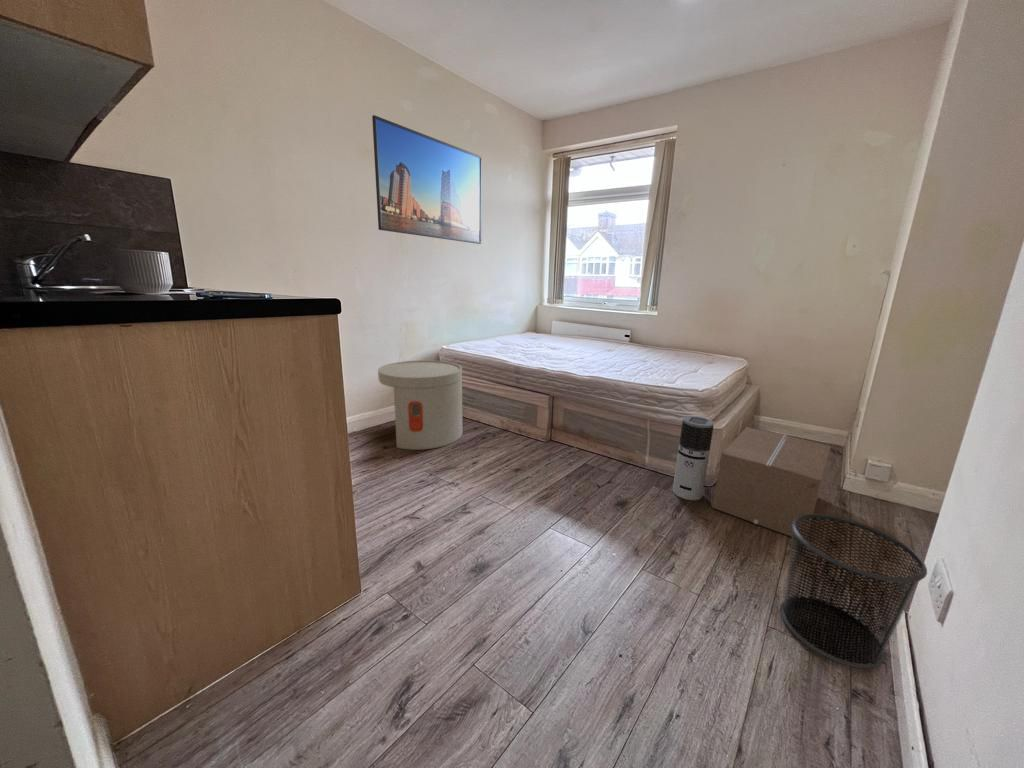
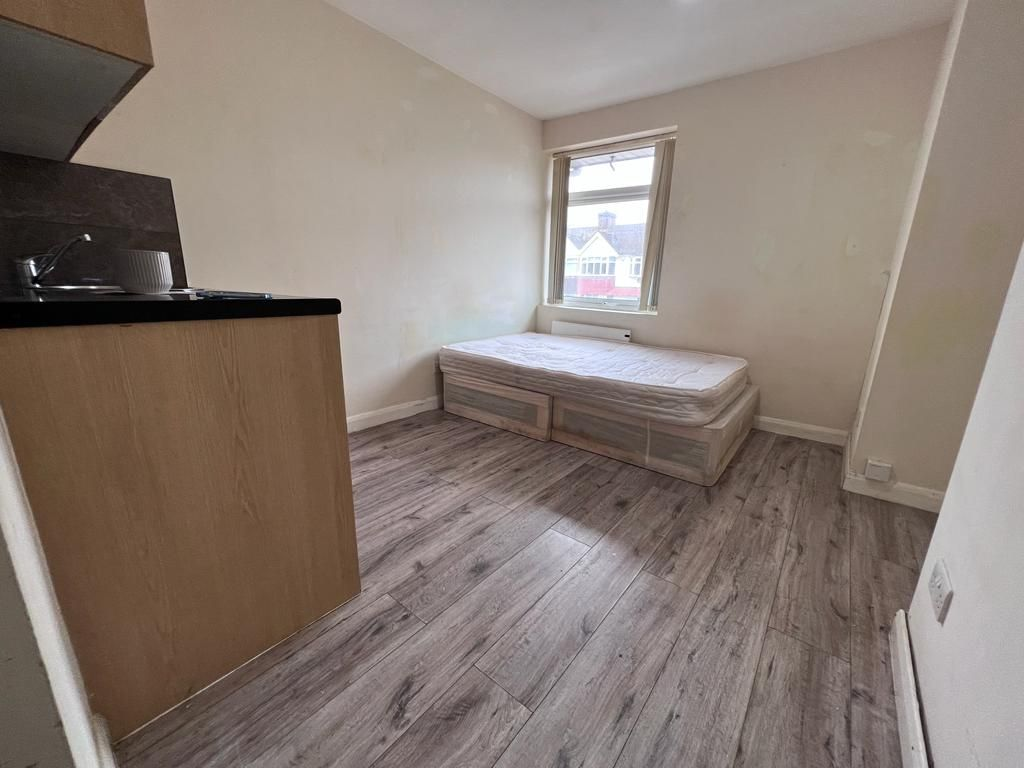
- air purifier [672,415,715,501]
- side table [377,359,463,451]
- waste bin [779,513,928,669]
- cardboard box [711,426,832,540]
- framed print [371,114,483,245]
